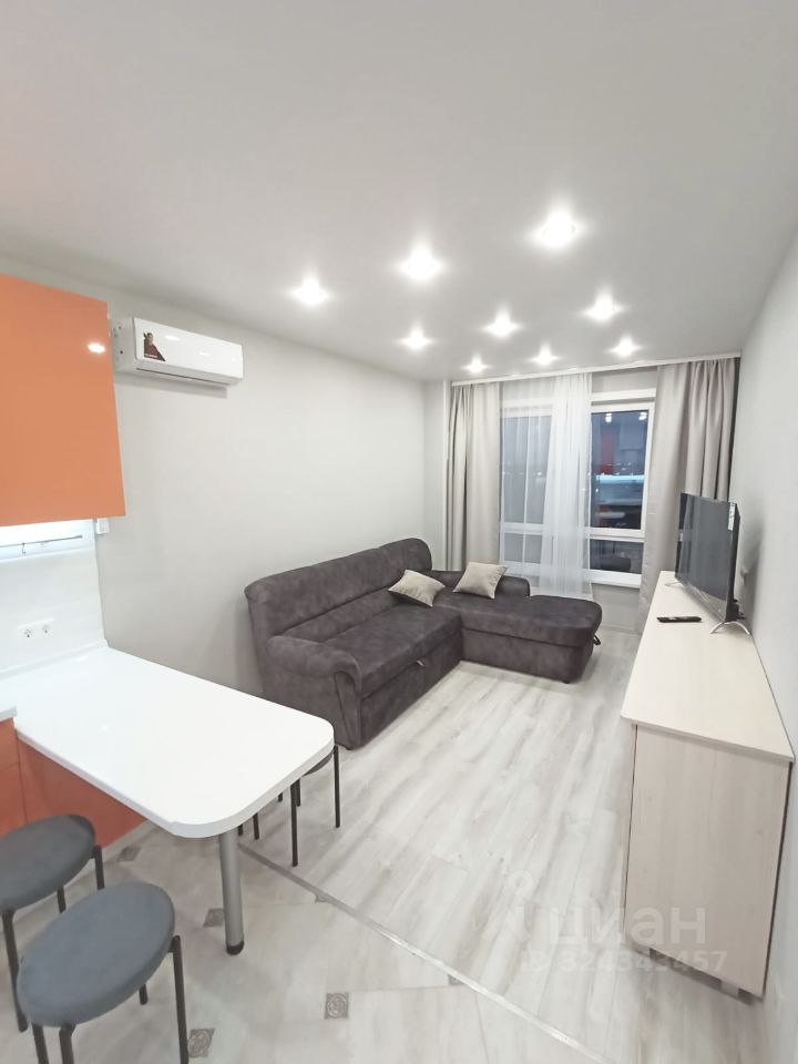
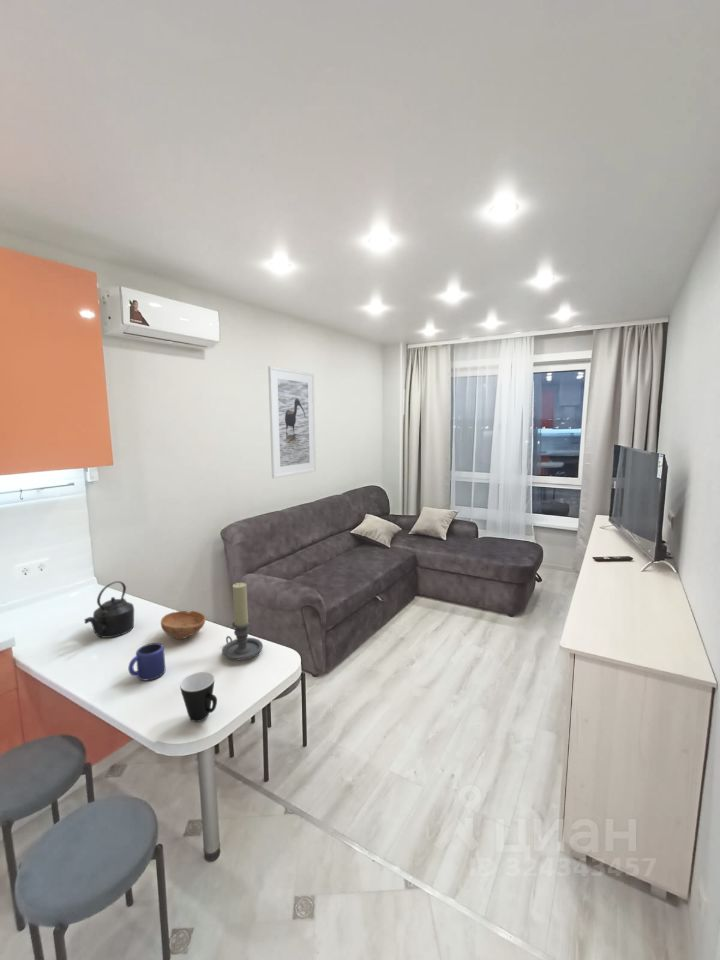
+ kettle [84,580,135,639]
+ mug [179,671,218,723]
+ mug [127,642,166,681]
+ candle holder [221,582,264,661]
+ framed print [267,365,317,479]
+ bowl [160,610,206,640]
